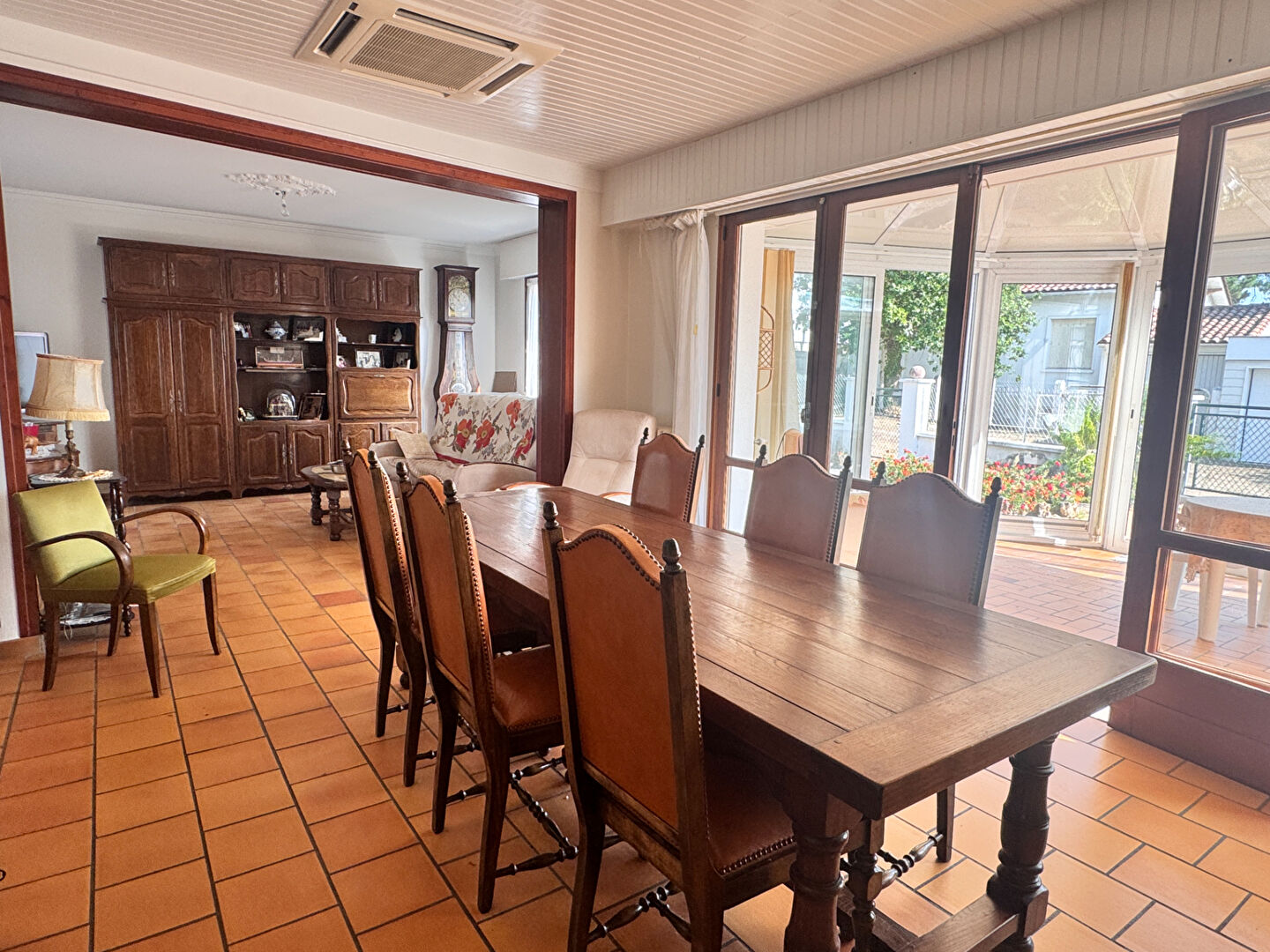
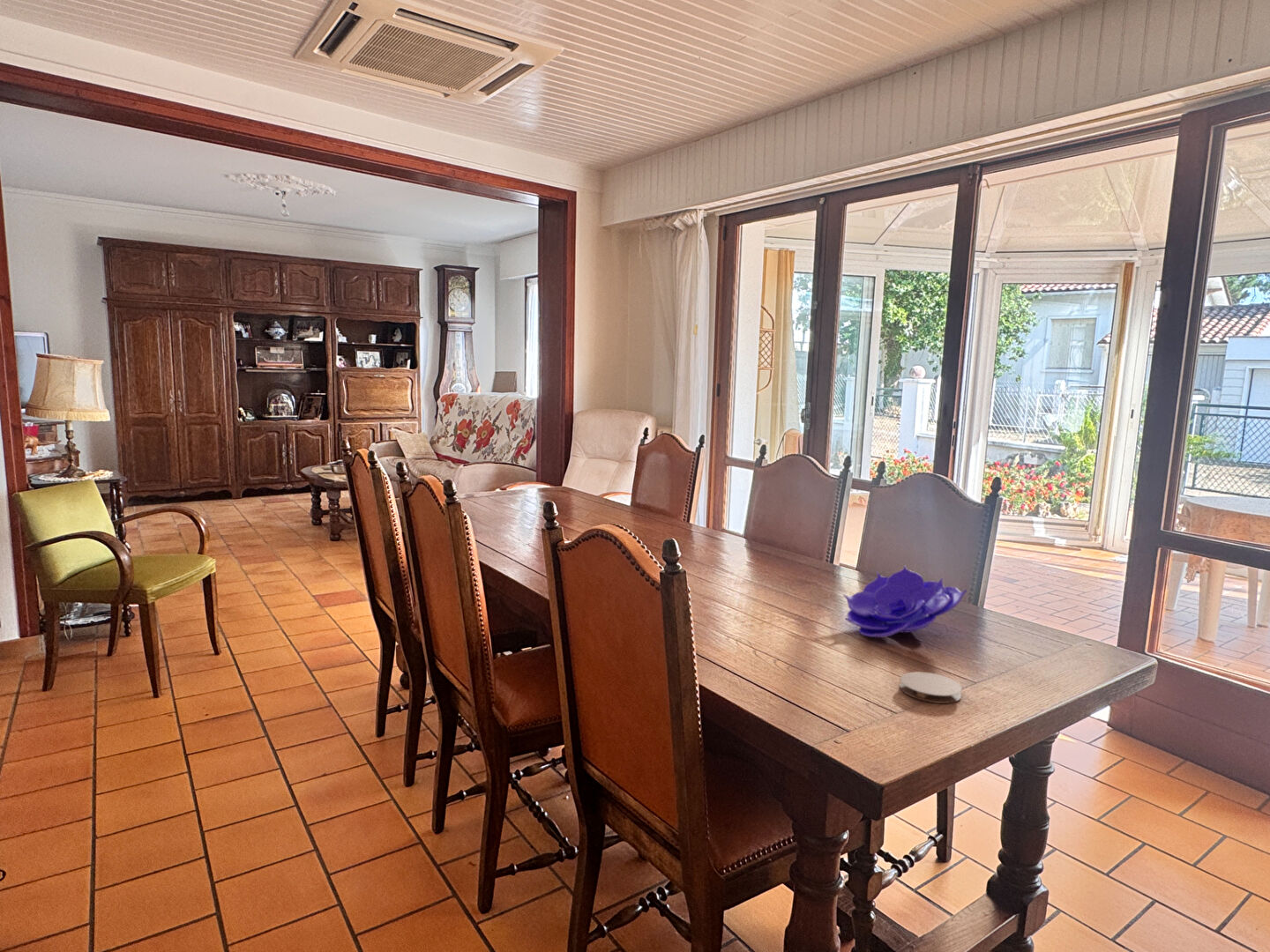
+ decorative bowl [842,564,967,638]
+ coaster [899,671,963,704]
